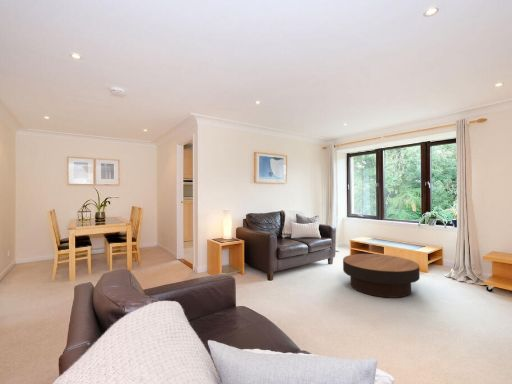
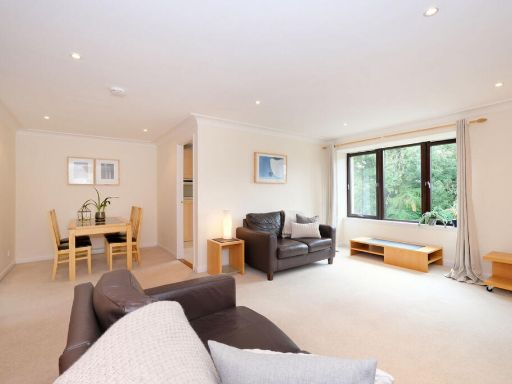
- coffee table [342,253,421,299]
